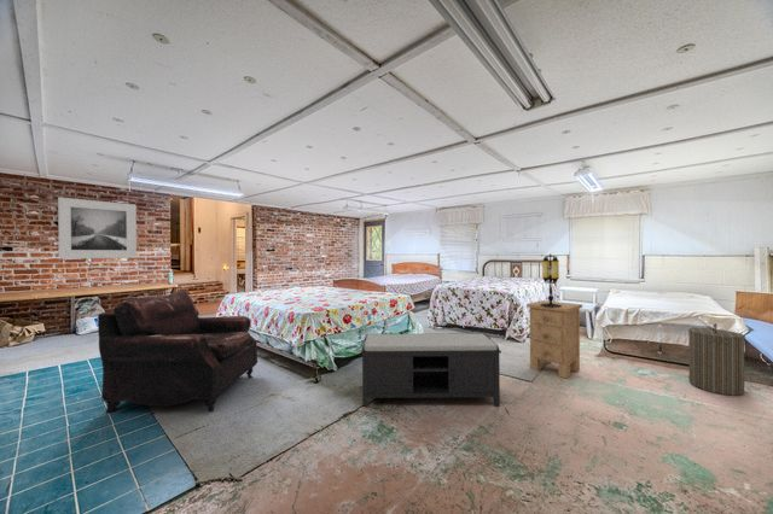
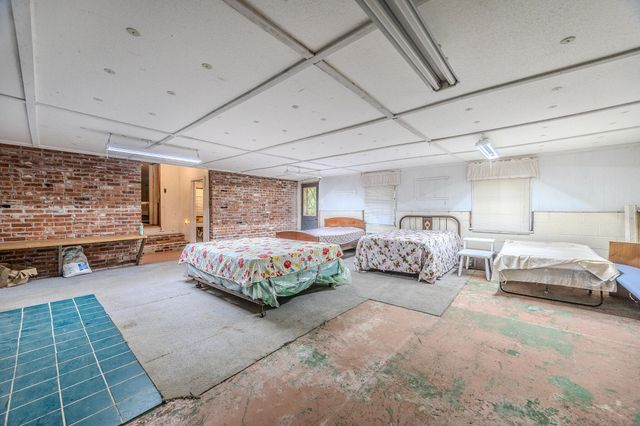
- table lamp [540,252,562,308]
- laundry hamper [687,322,746,397]
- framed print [57,195,138,259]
- leather [97,290,258,414]
- bench [360,332,502,408]
- nightstand [525,299,583,379]
